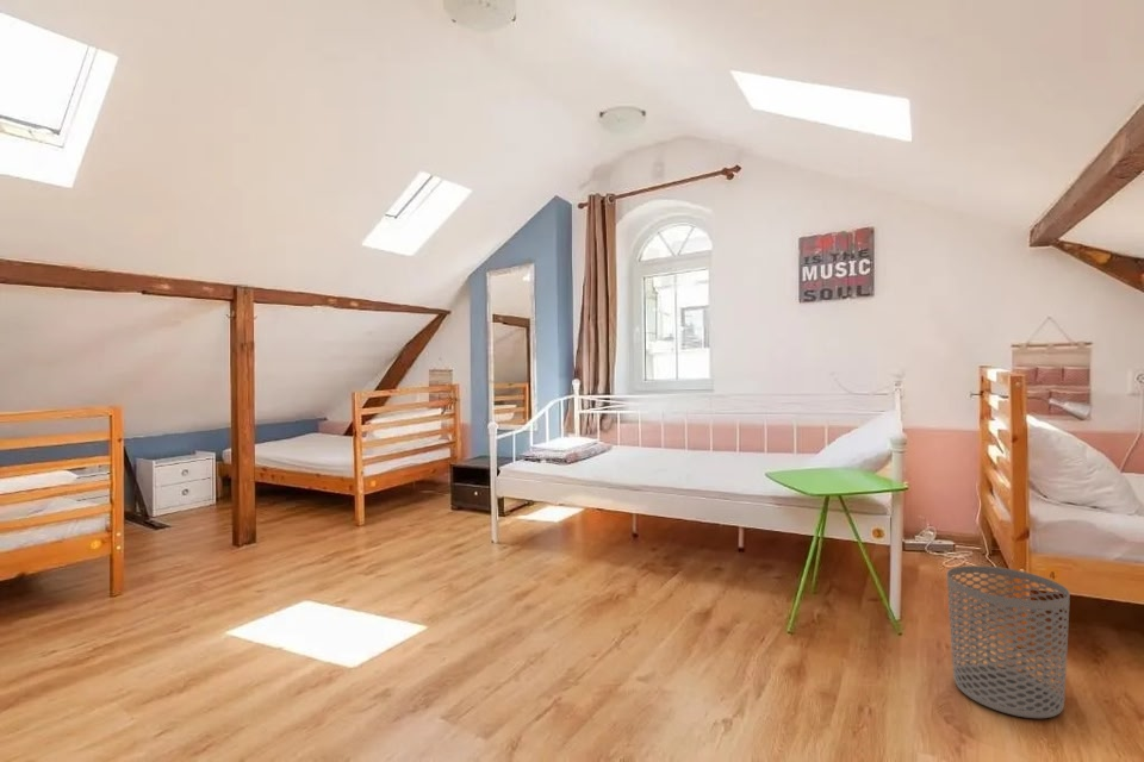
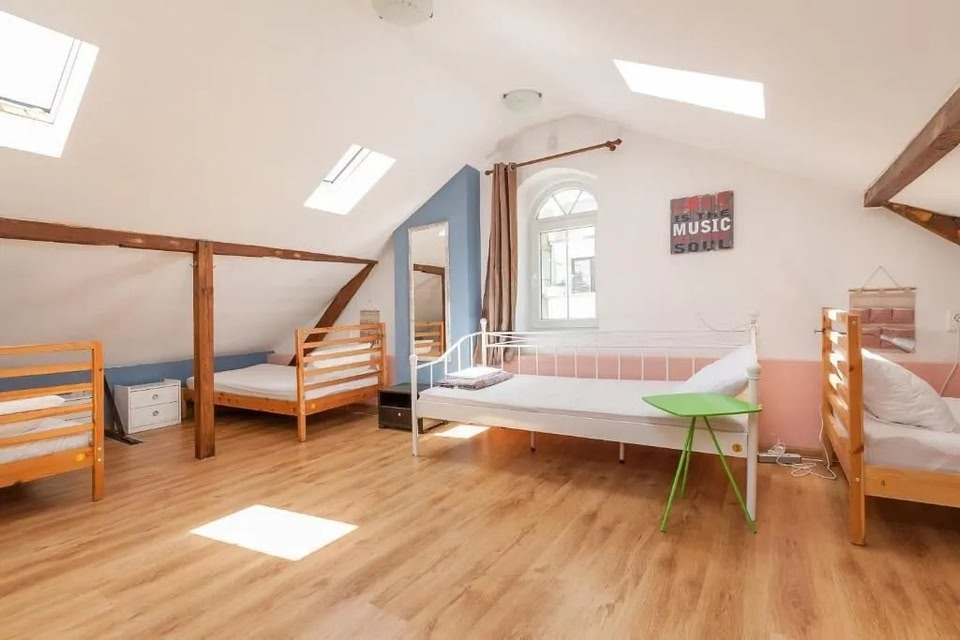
- waste bin [946,564,1071,719]
